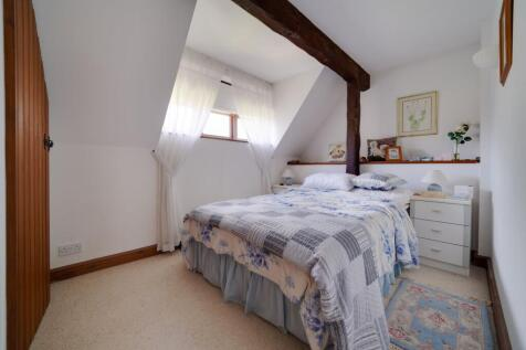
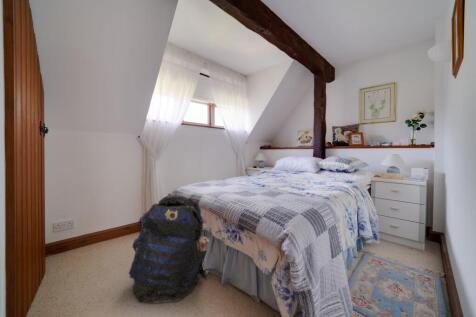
+ backpack [128,194,210,304]
